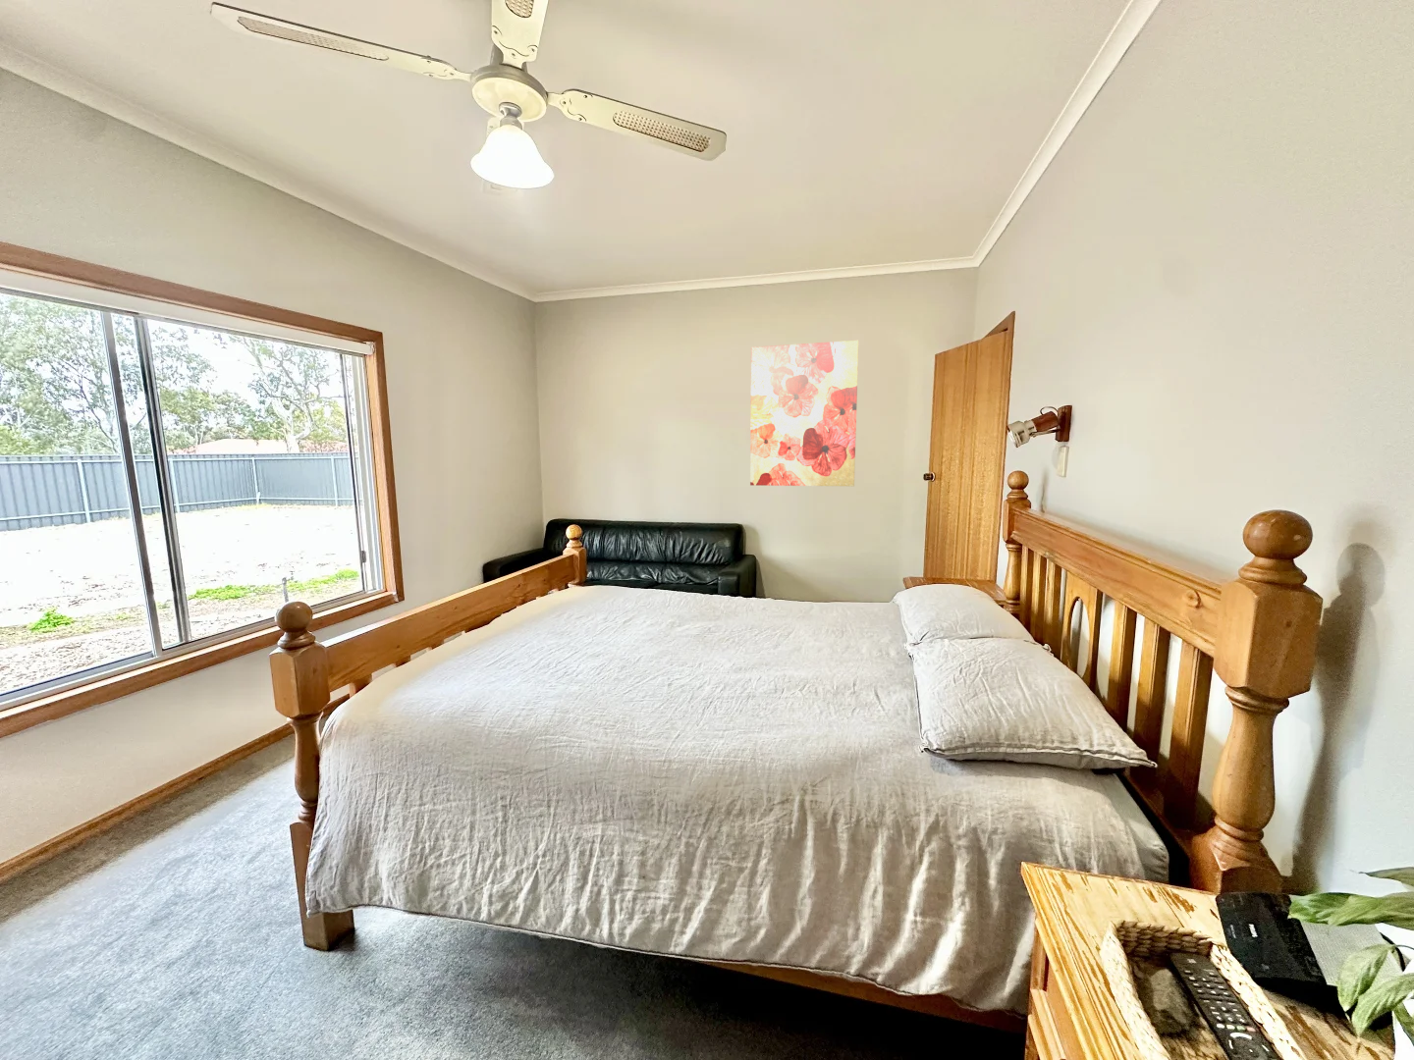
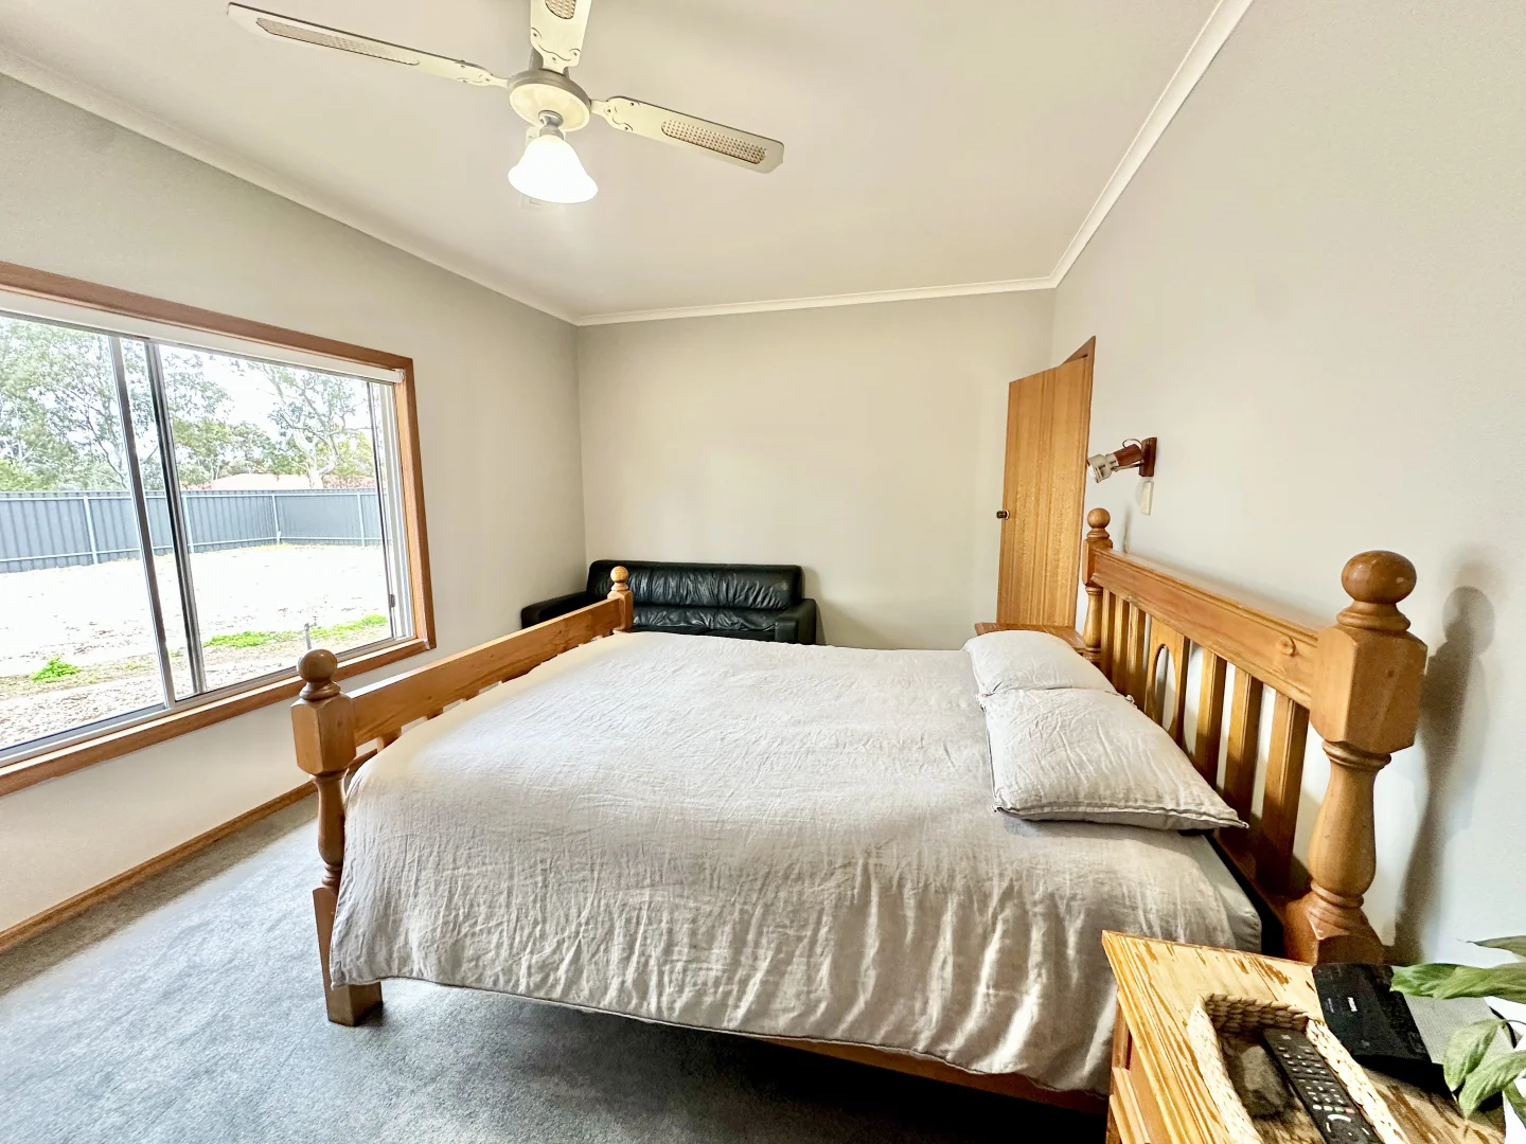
- wall art [749,340,860,487]
